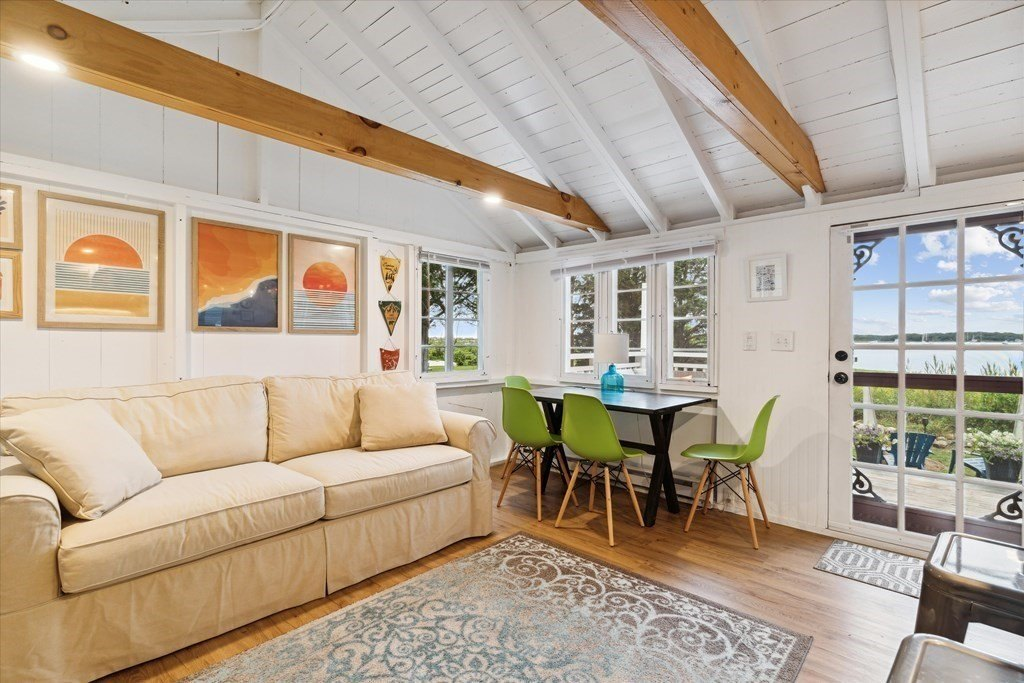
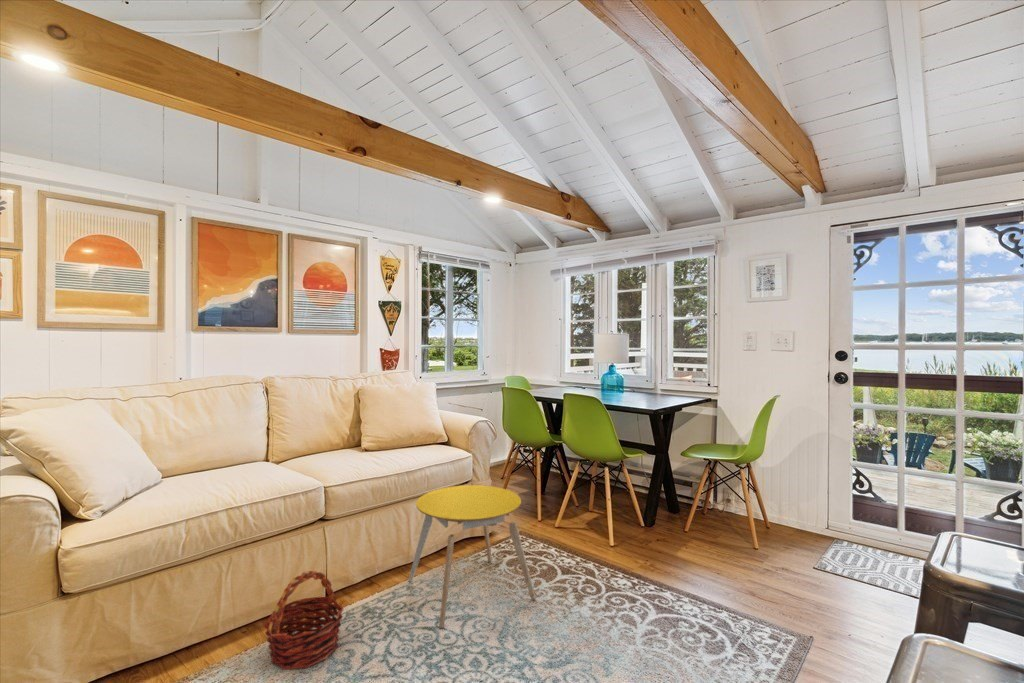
+ stool [407,484,537,629]
+ basket [263,570,345,671]
